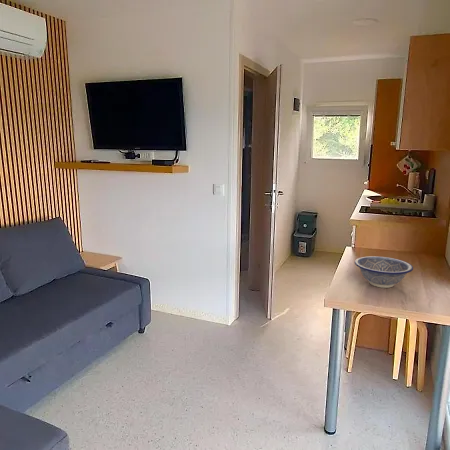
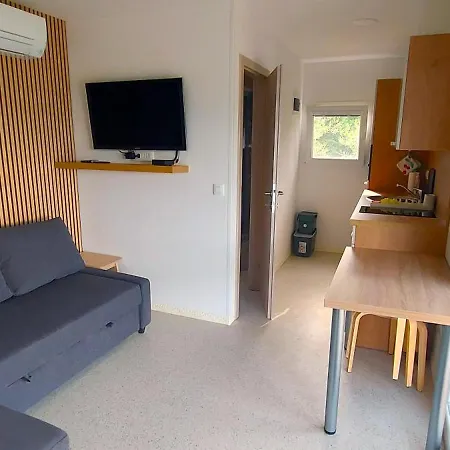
- decorative bowl [354,255,414,289]
